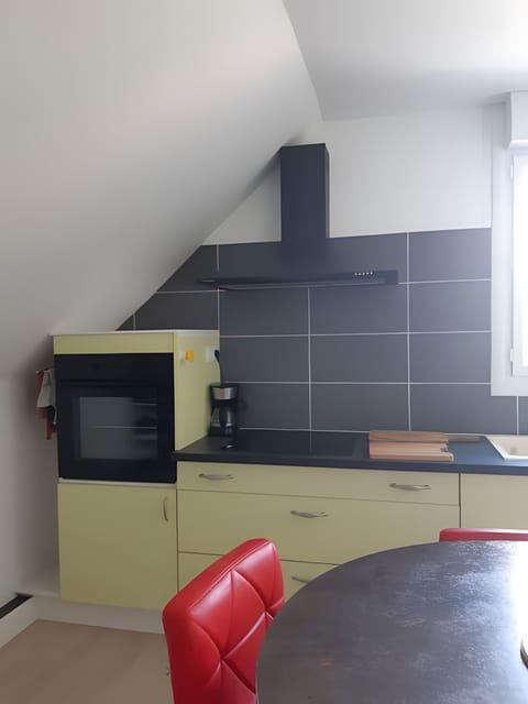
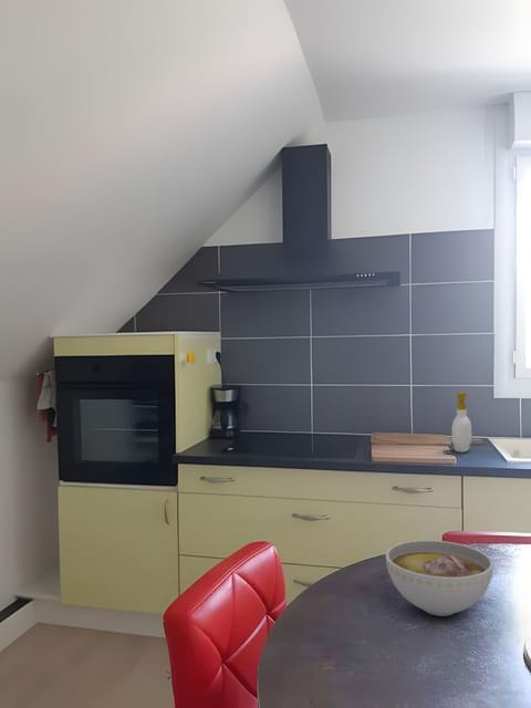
+ soap bottle [450,392,473,454]
+ bowl [385,539,494,617]
